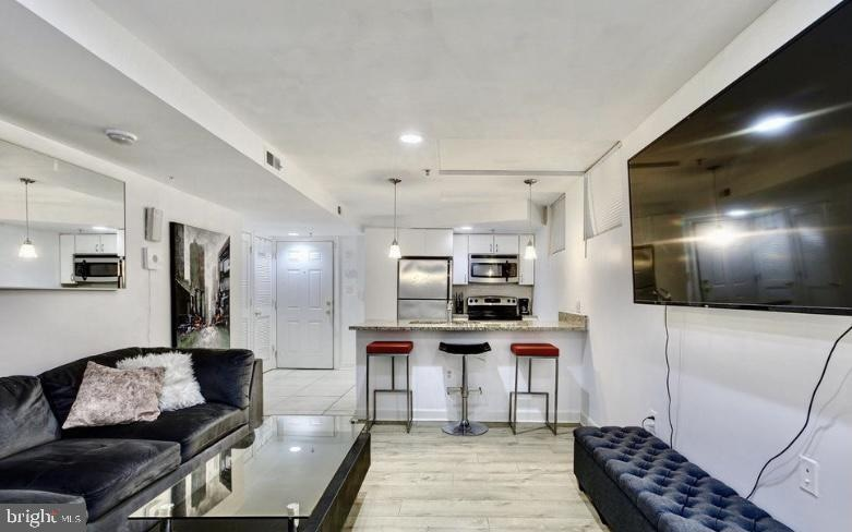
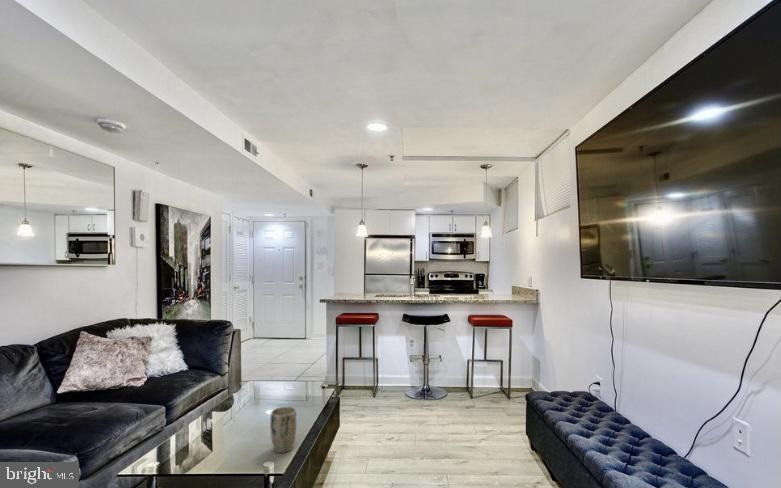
+ plant pot [269,406,297,454]
